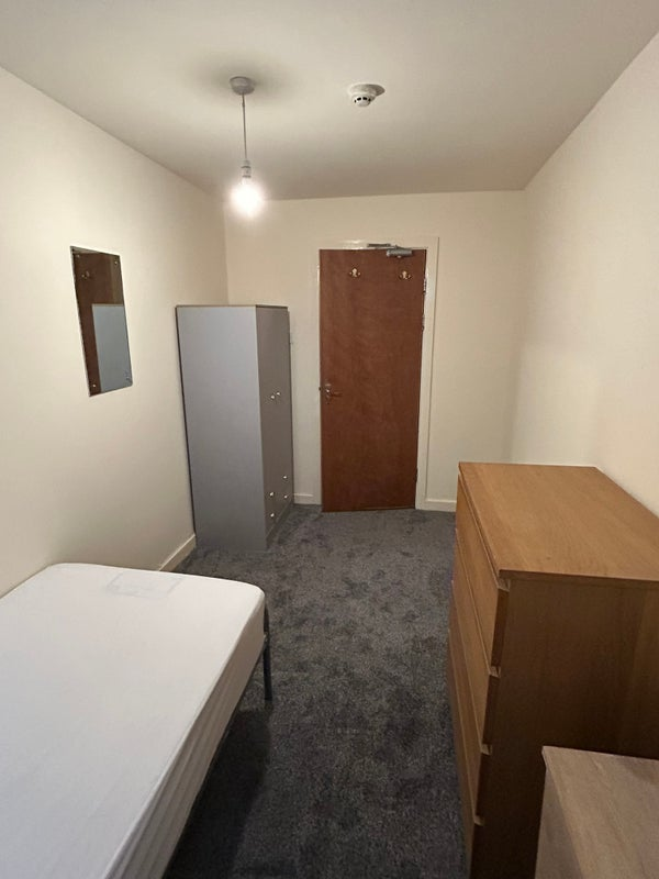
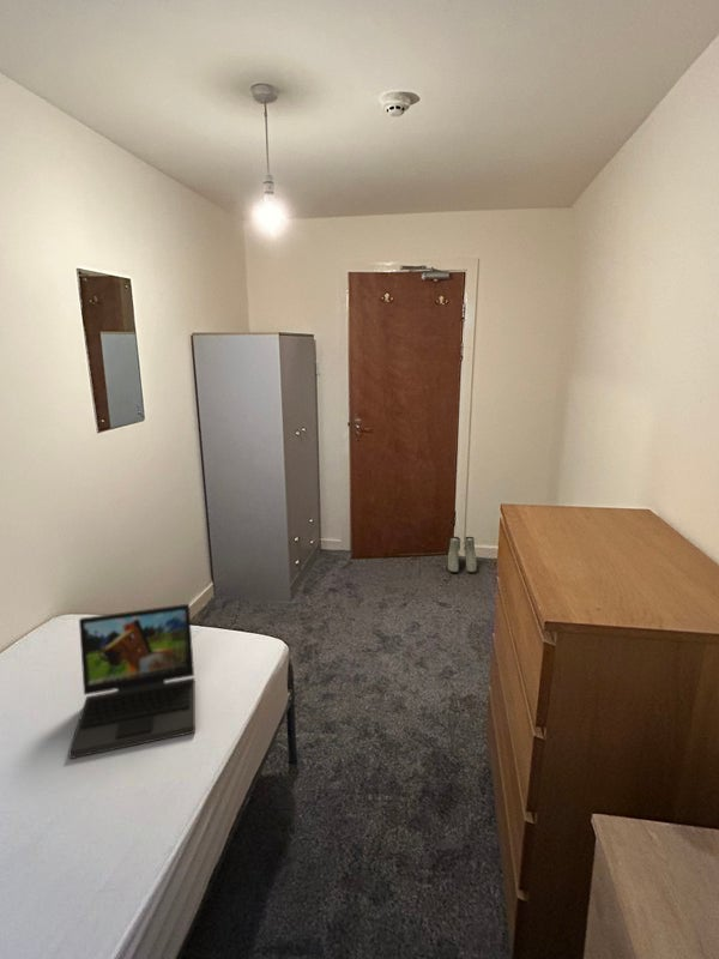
+ laptop [67,603,197,760]
+ boots [447,536,478,573]
